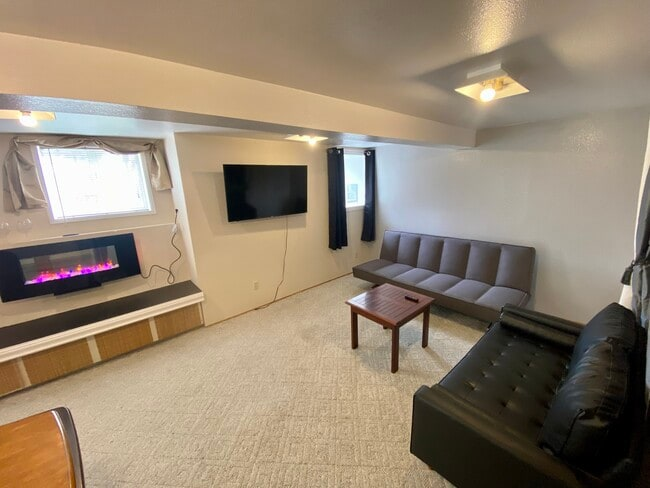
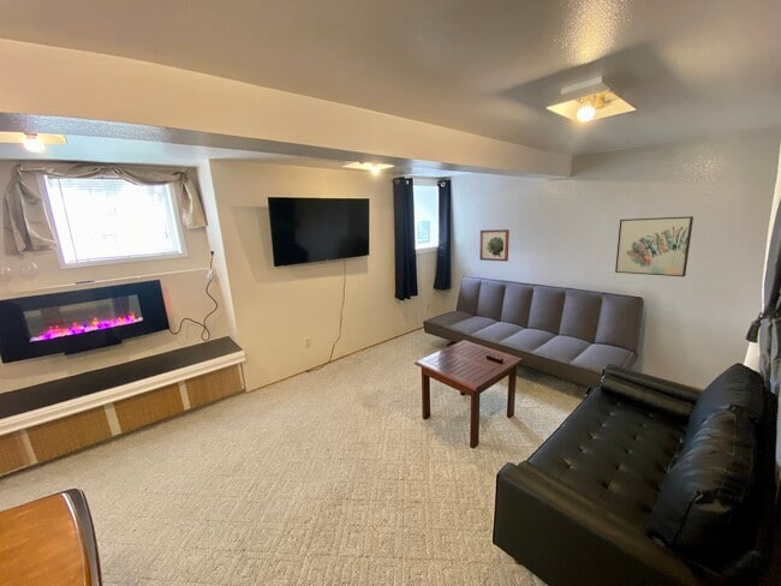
+ wall art [614,215,694,277]
+ wall art [479,228,511,263]
